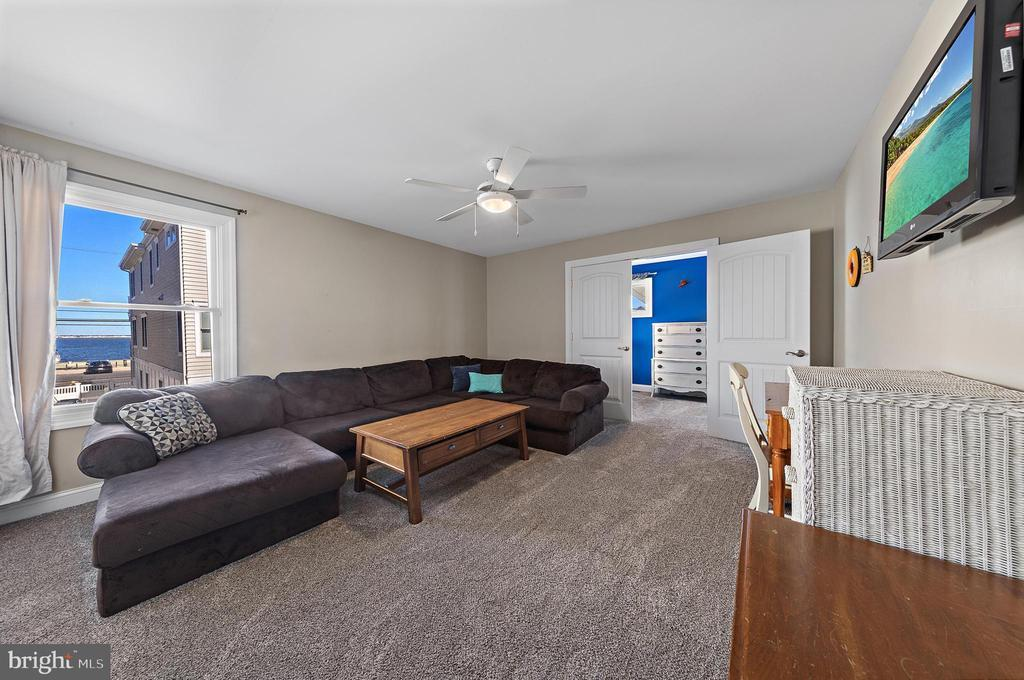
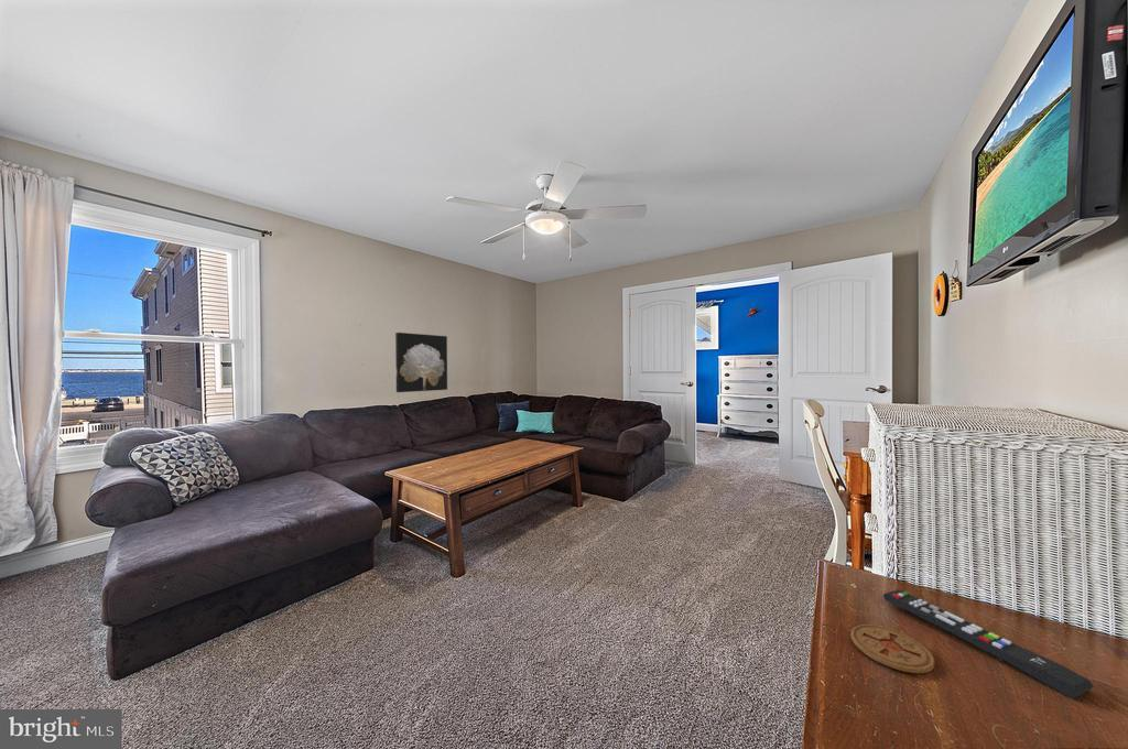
+ remote control [882,588,1095,699]
+ wall art [394,332,448,393]
+ coaster [850,623,935,674]
